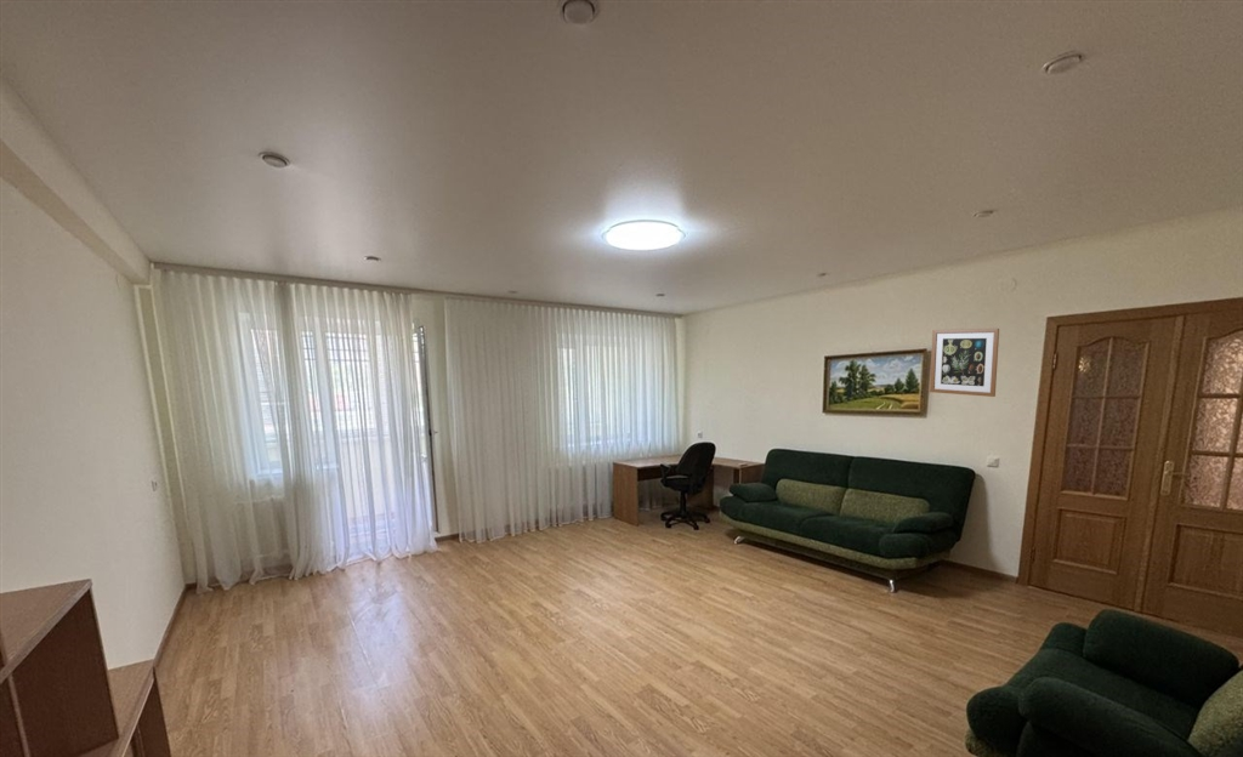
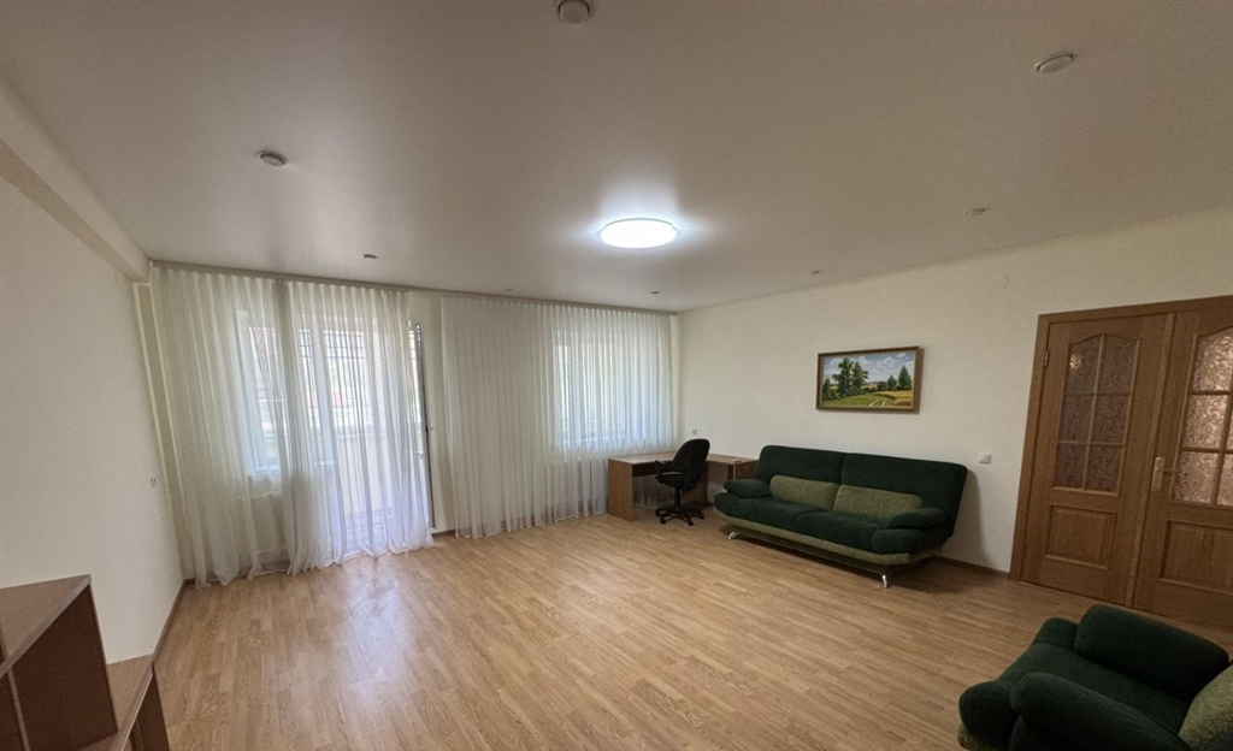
- wall art [929,328,1000,398]
